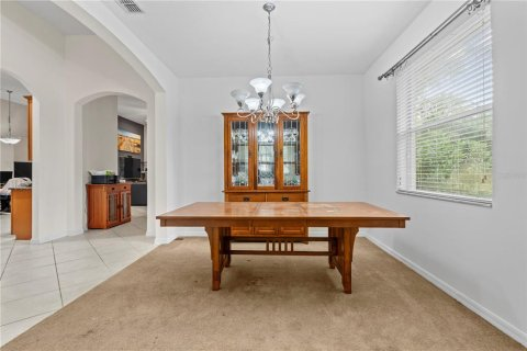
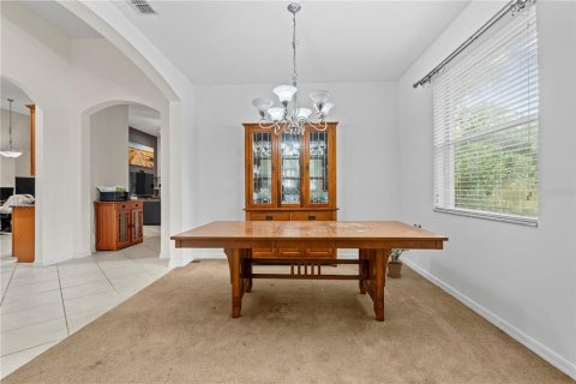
+ house plant [386,223,422,280]
